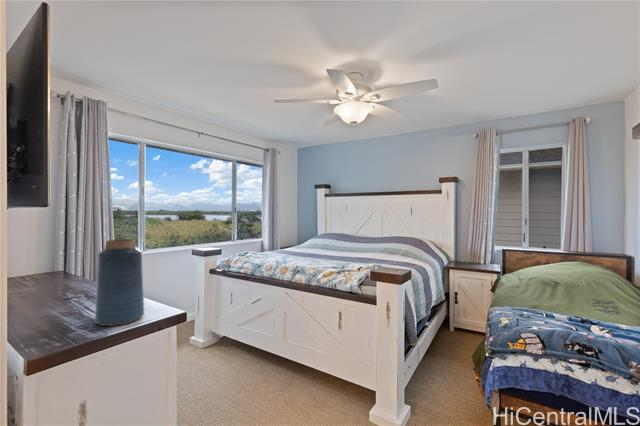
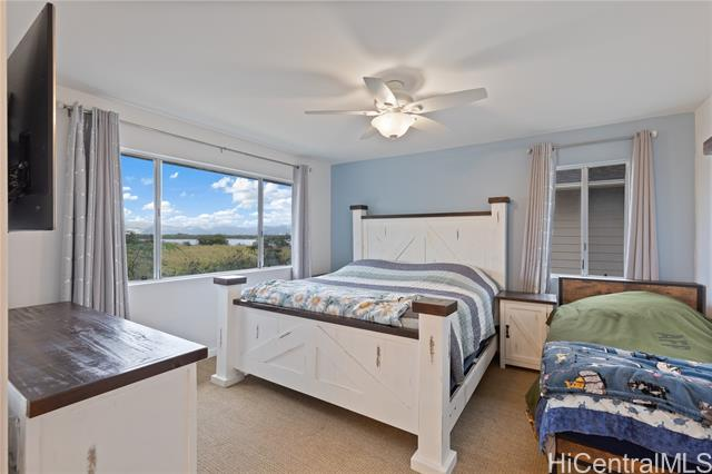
- vase [94,238,145,327]
